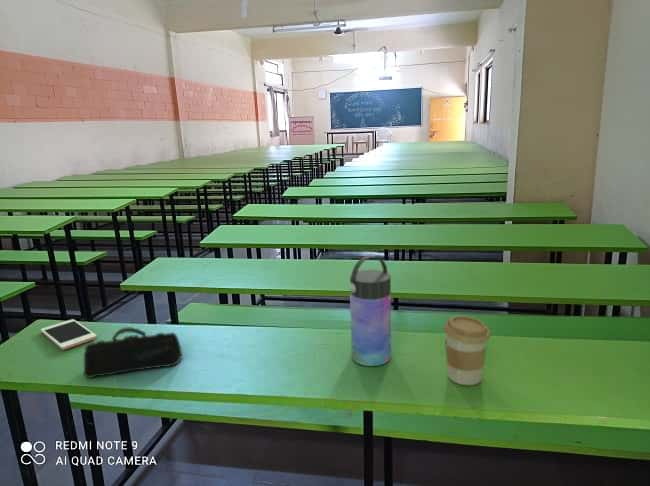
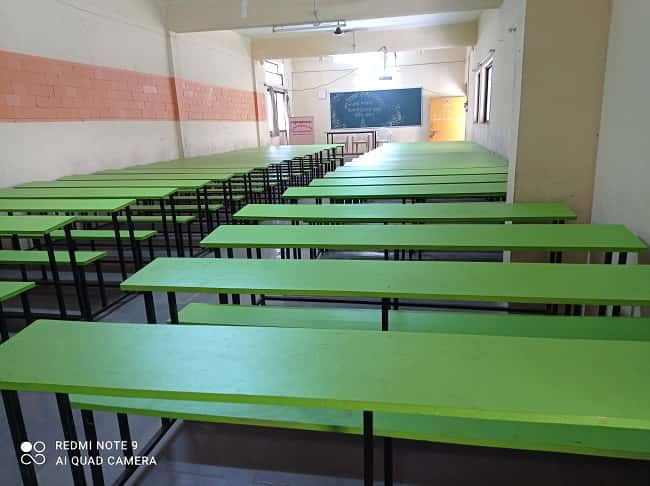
- cell phone [40,318,98,351]
- coffee cup [443,314,491,386]
- water bottle [349,254,392,367]
- pencil case [82,326,183,379]
